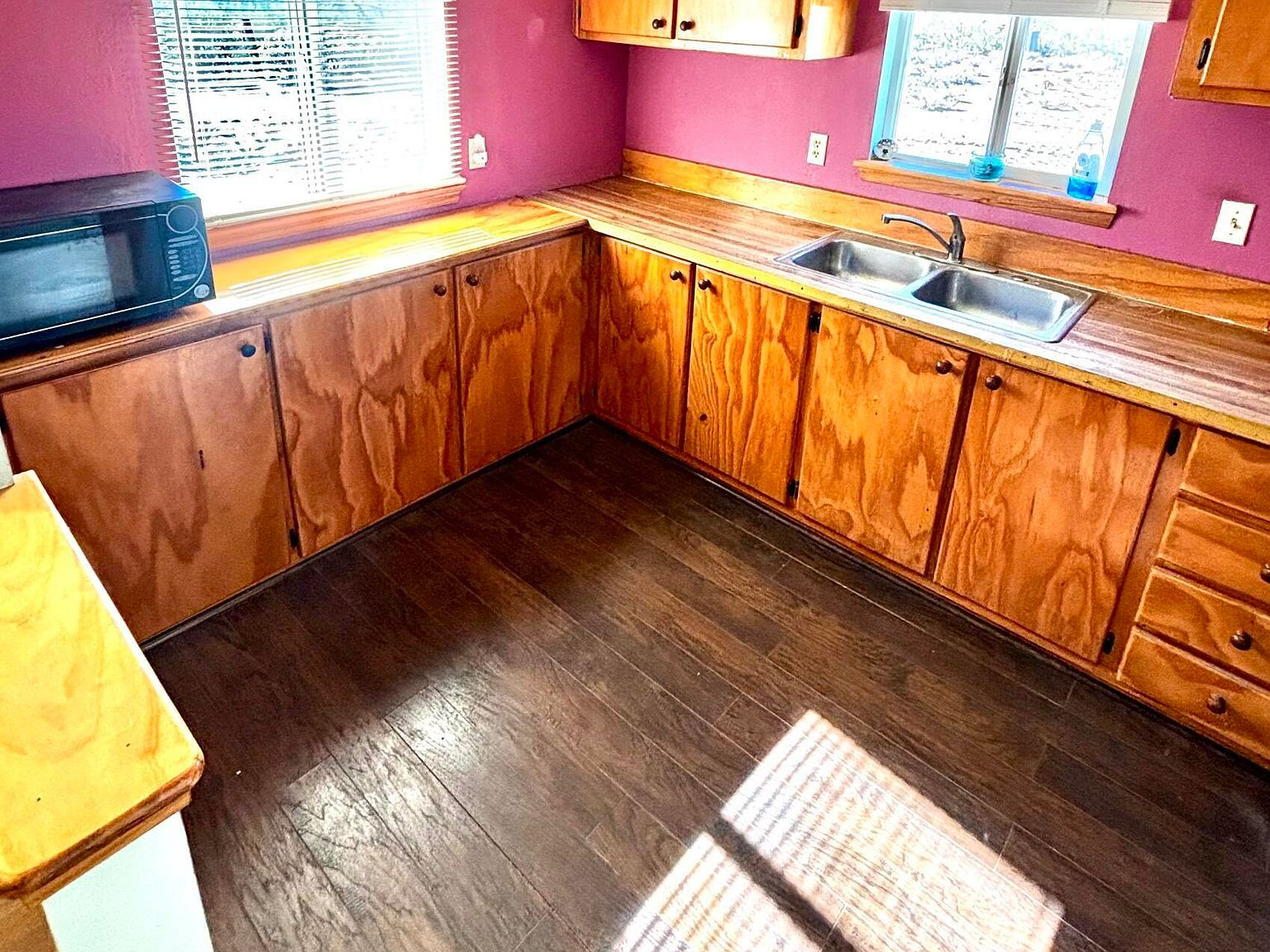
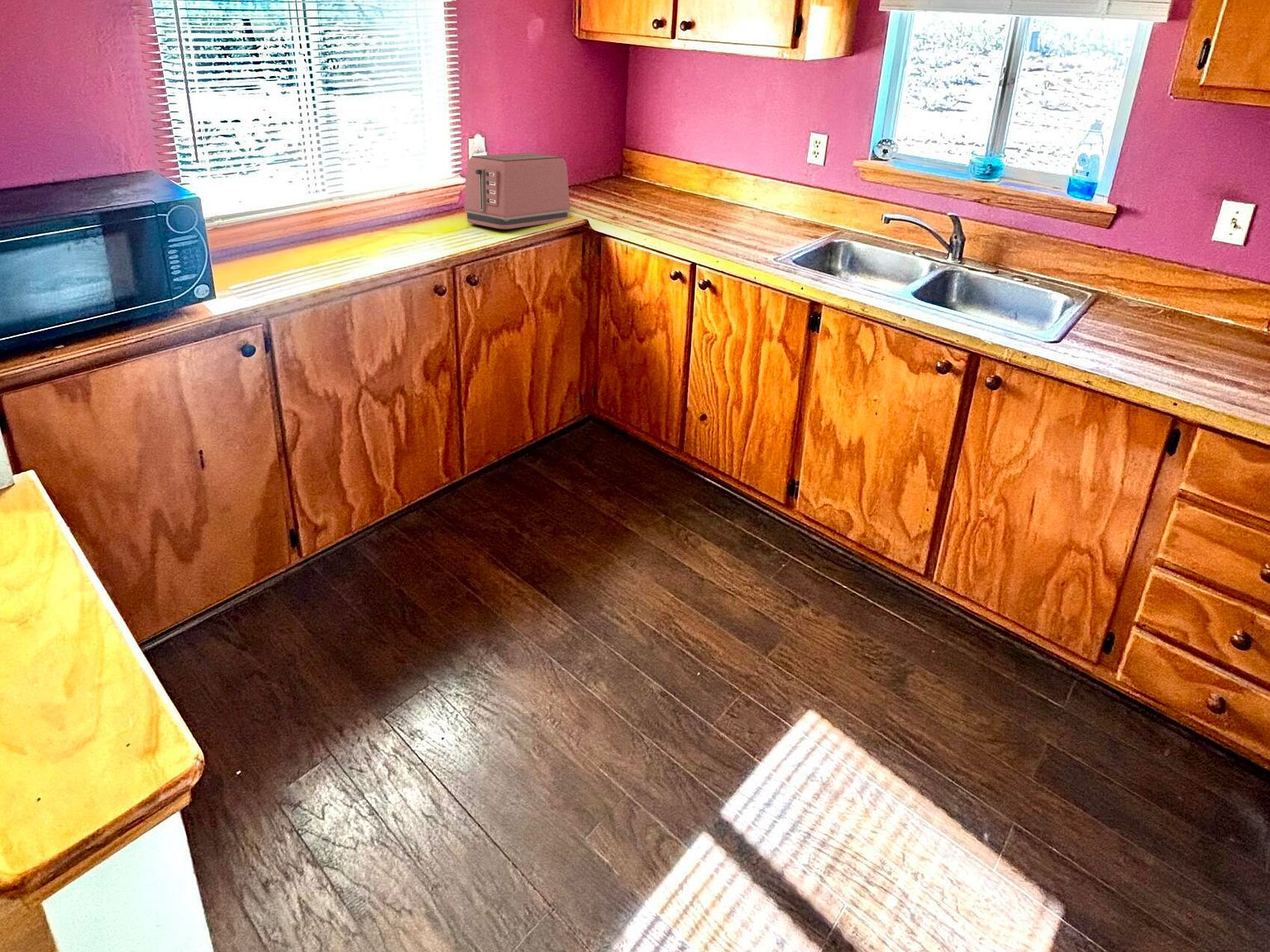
+ toaster [464,152,571,230]
